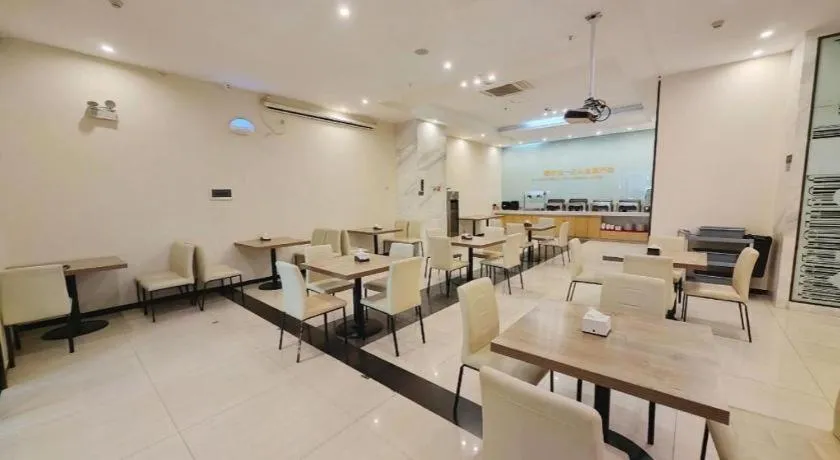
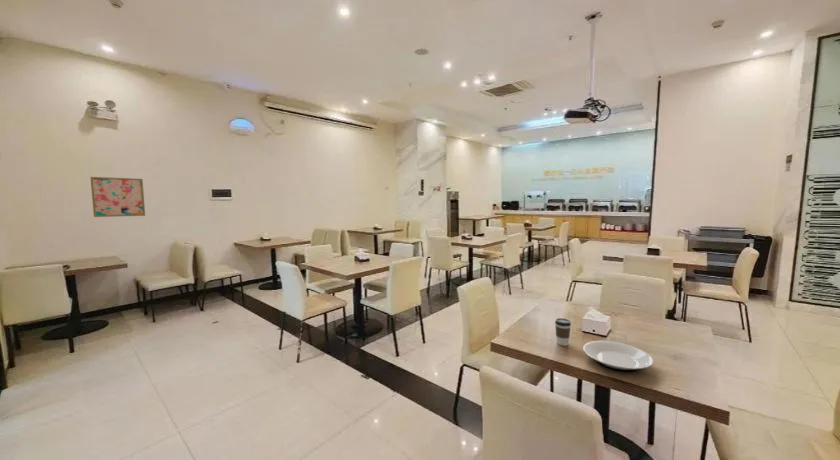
+ plate [583,340,654,372]
+ coffee cup [554,317,572,347]
+ wall art [89,176,146,218]
